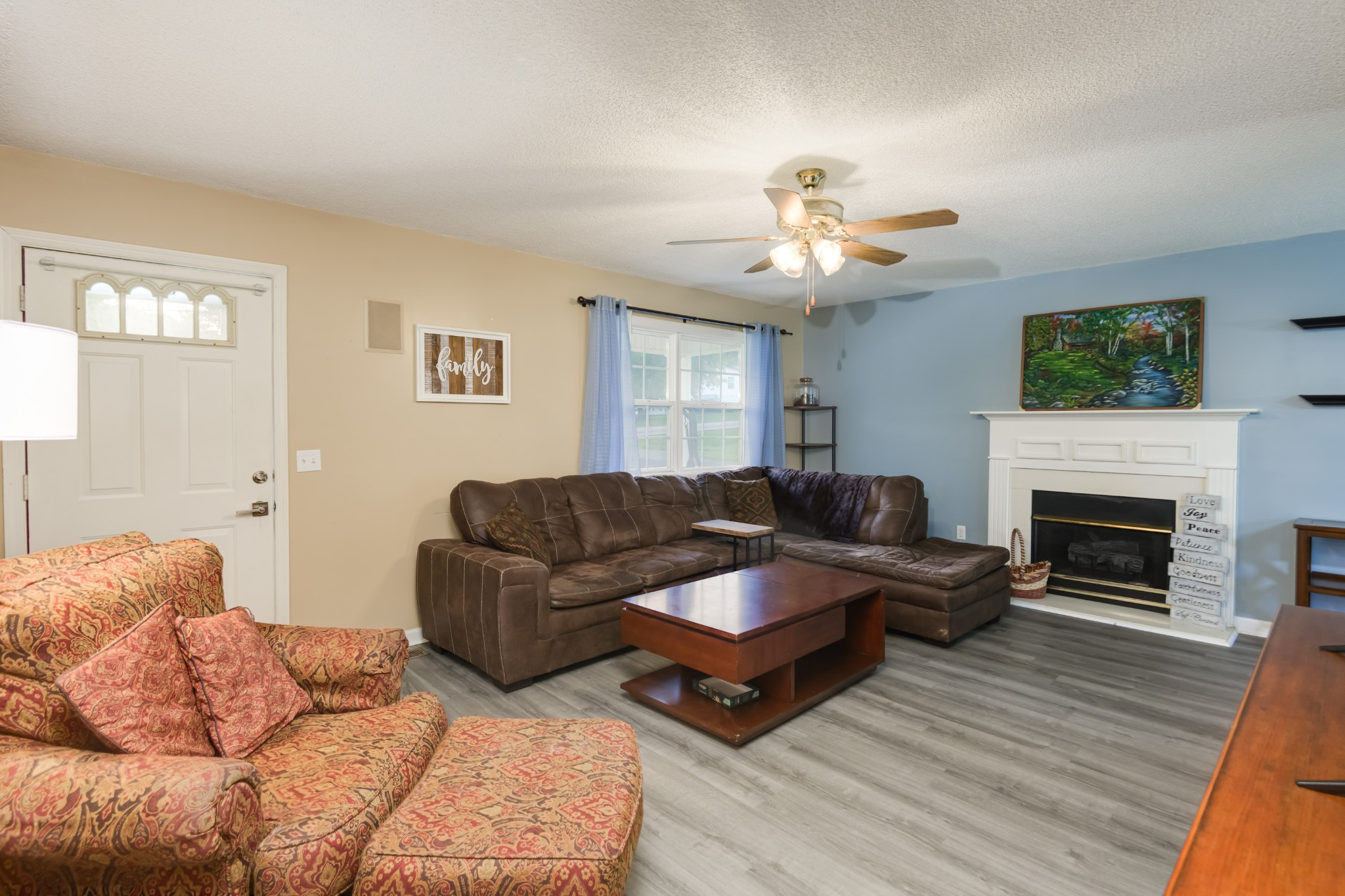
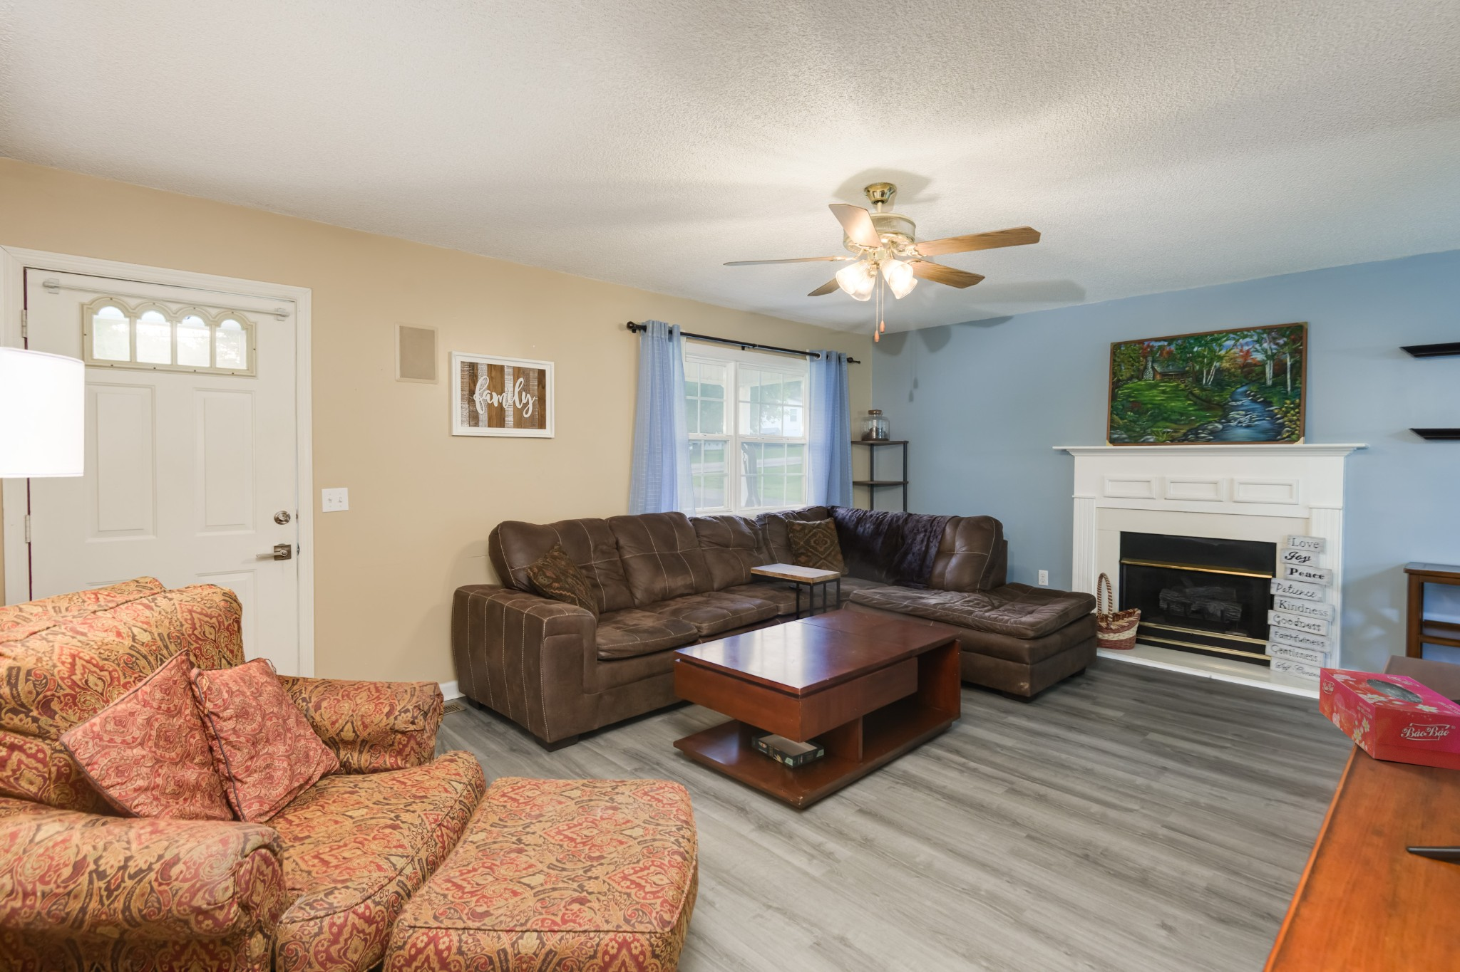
+ tissue box [1318,666,1460,771]
